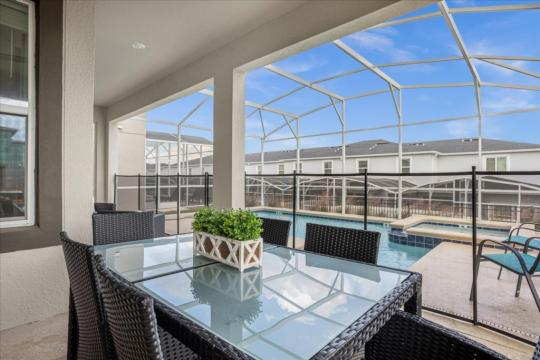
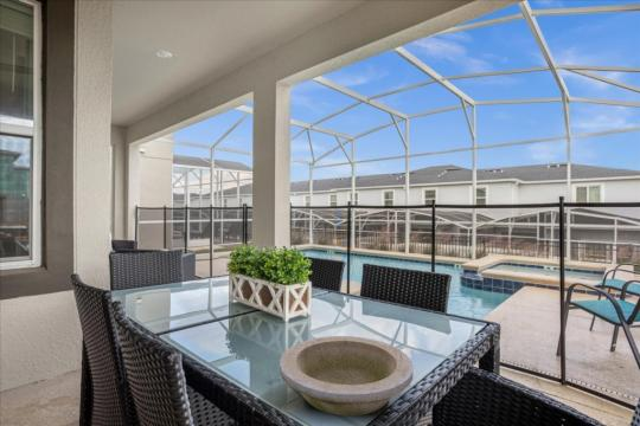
+ bowl [279,335,415,417]
